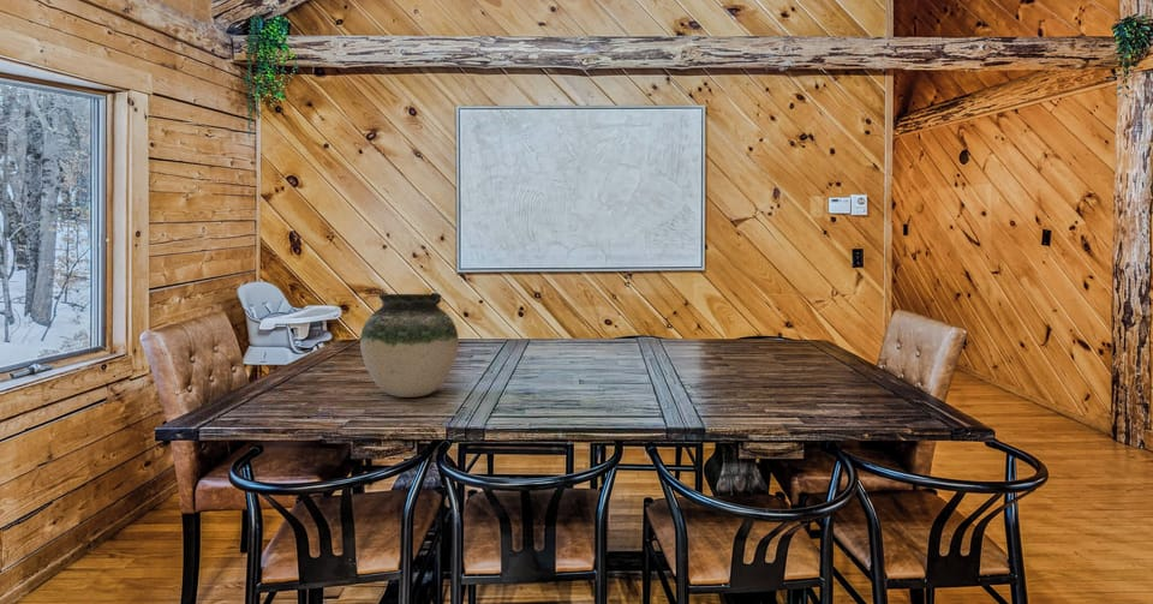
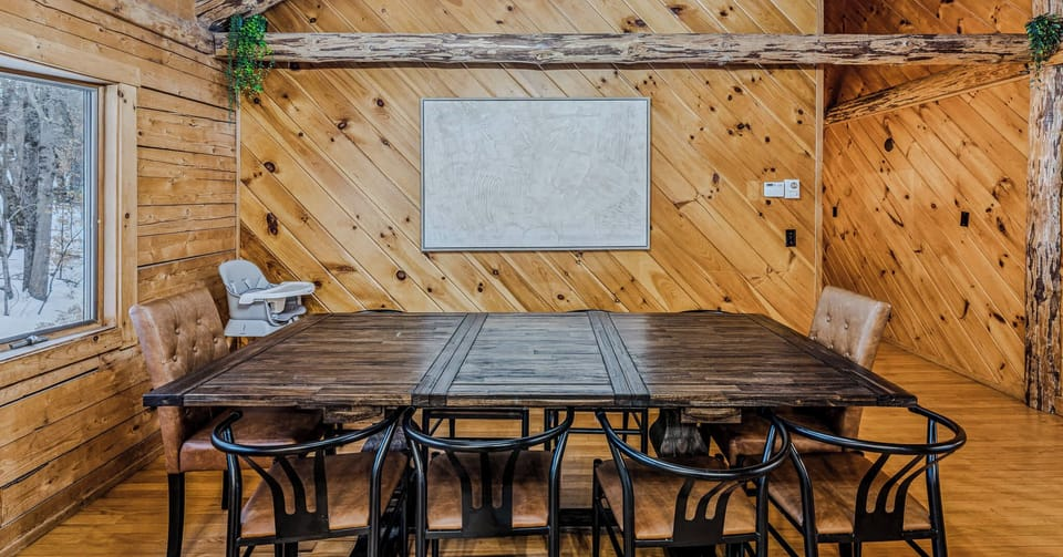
- vase [359,293,460,399]
